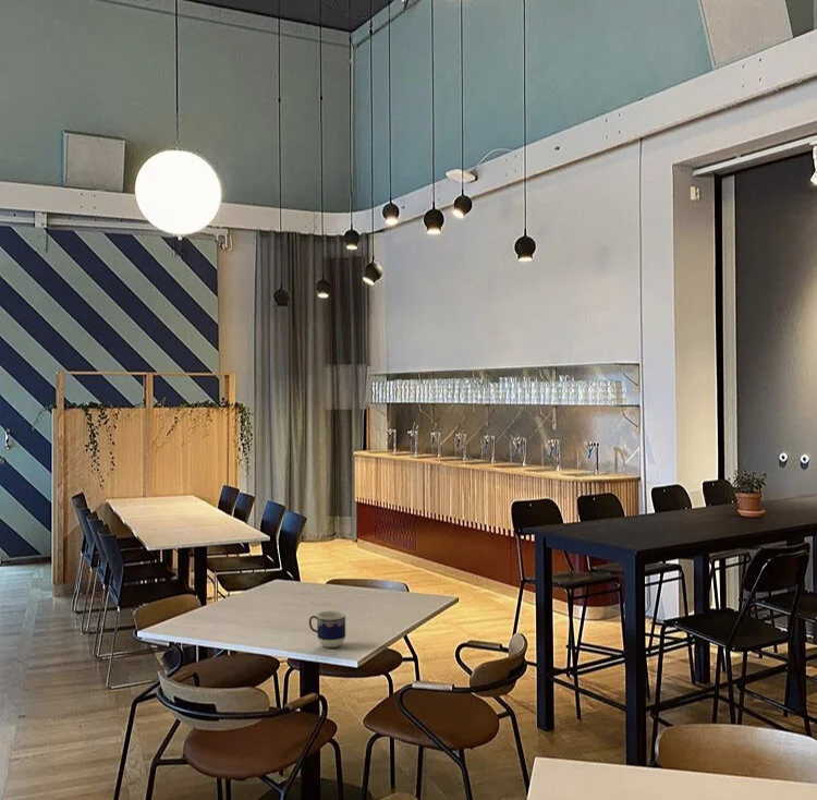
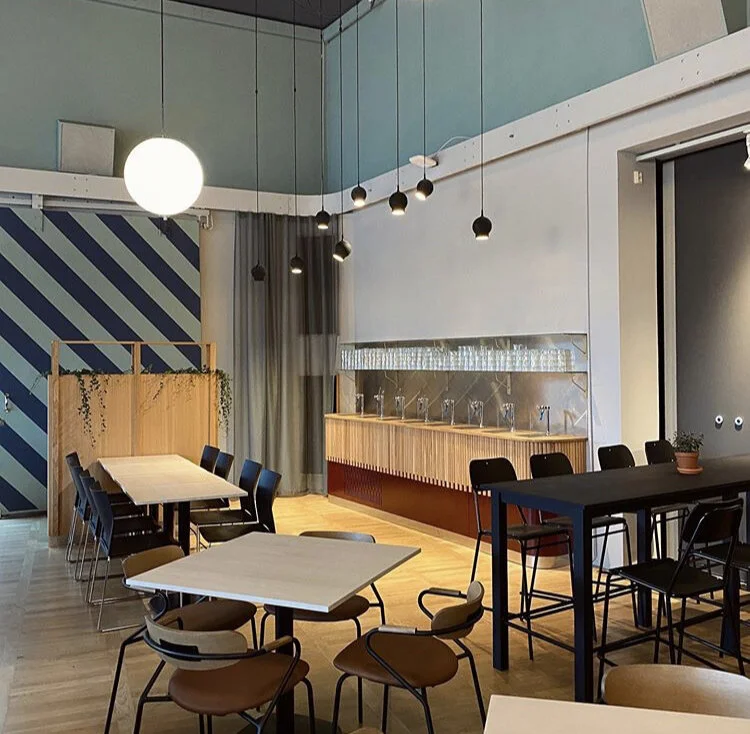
- cup [308,610,347,649]
